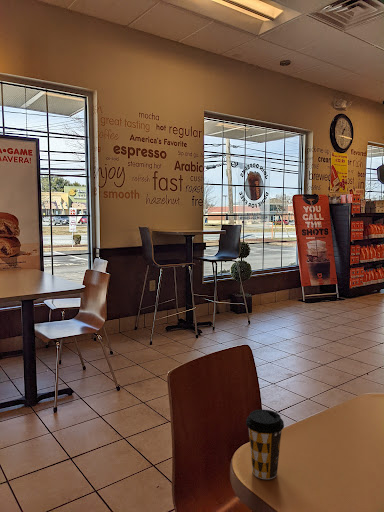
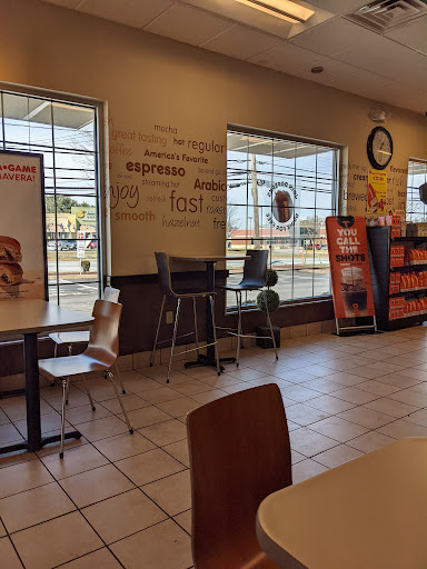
- coffee cup [245,409,285,480]
